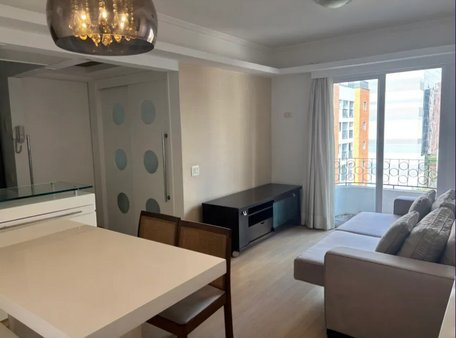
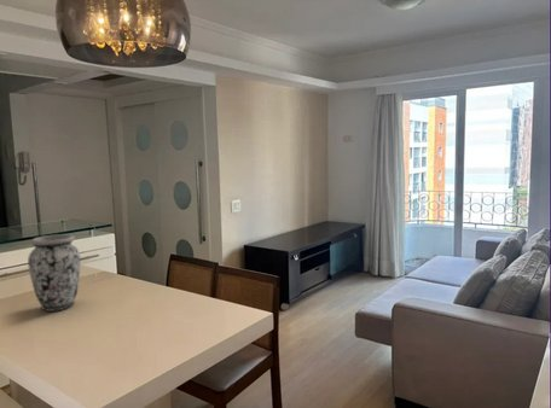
+ vase [27,233,82,313]
